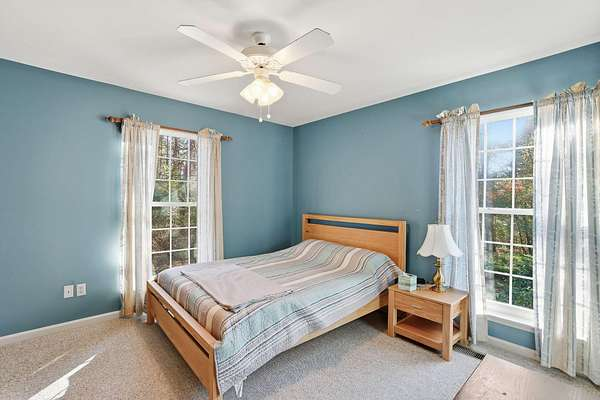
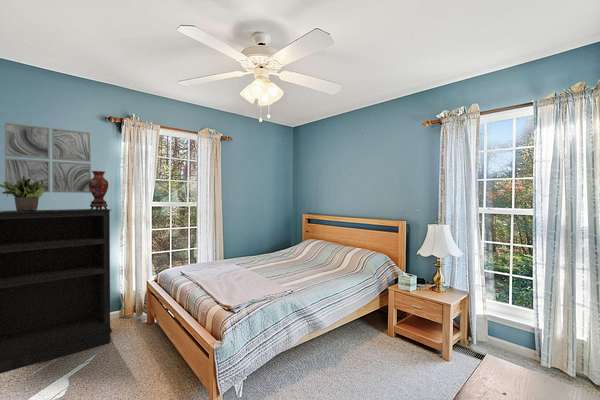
+ potted plant [0,175,45,211]
+ wall art [4,121,92,194]
+ bookshelf [0,208,113,375]
+ vase [89,170,109,210]
